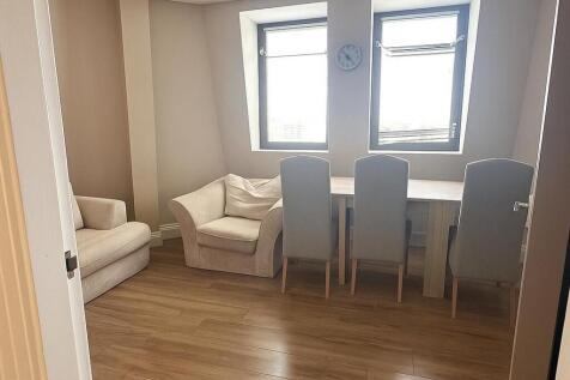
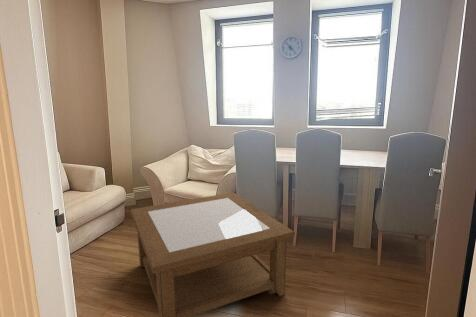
+ coffee table [129,191,296,317]
